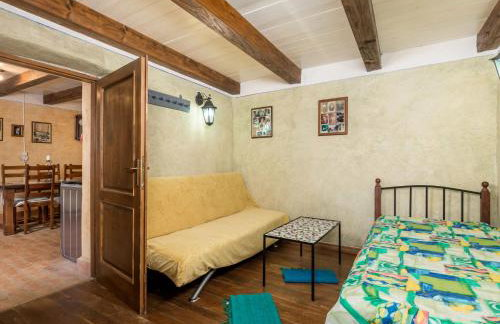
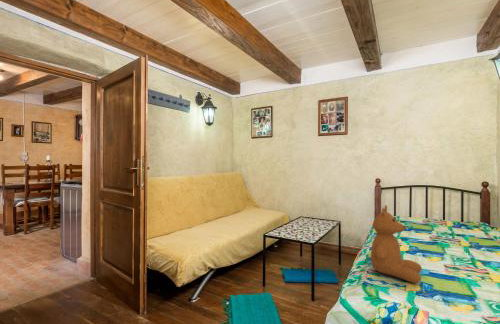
+ teddy bear [370,204,423,284]
